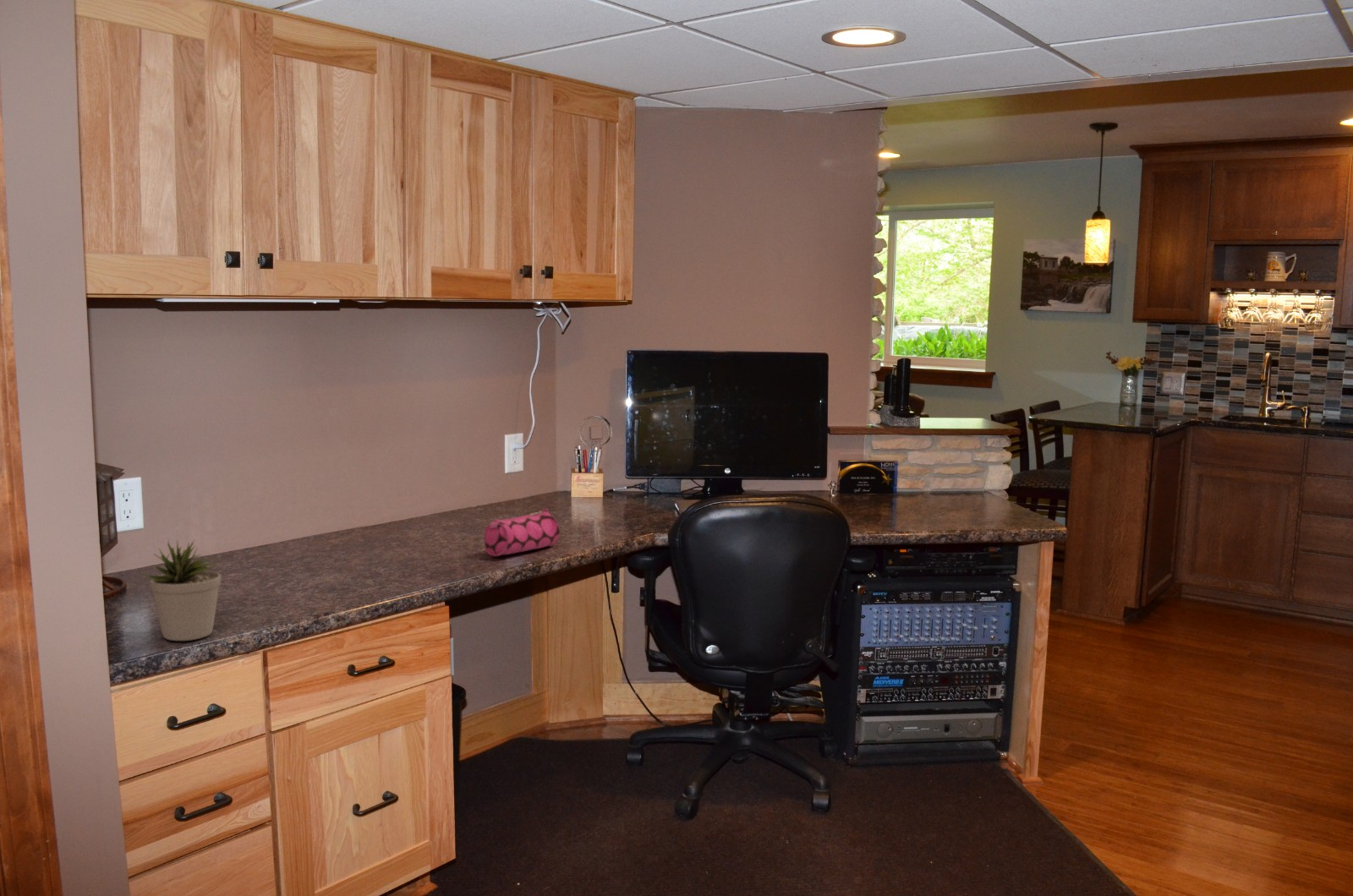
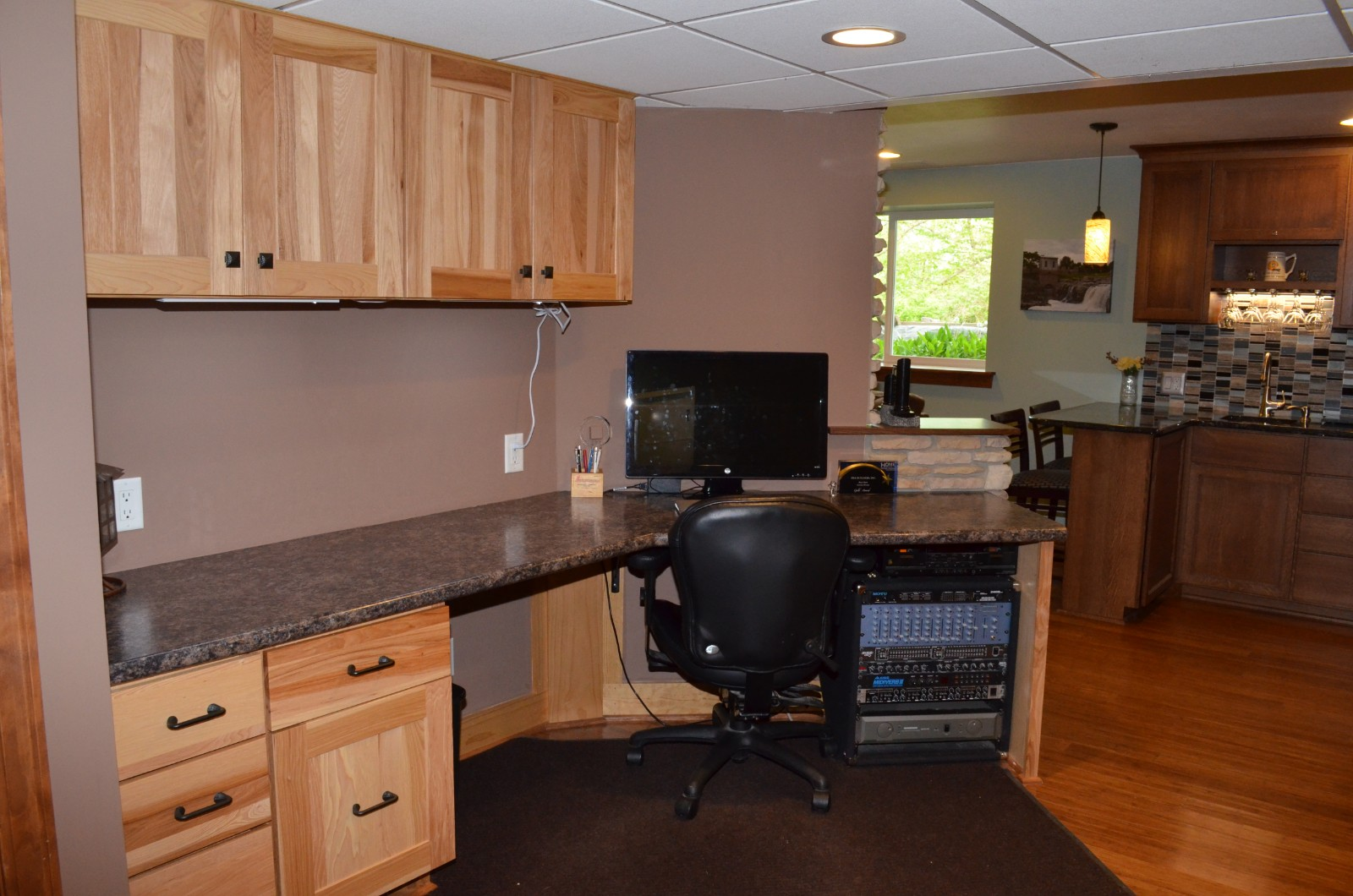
- potted plant [140,538,222,642]
- pencil case [484,508,561,557]
